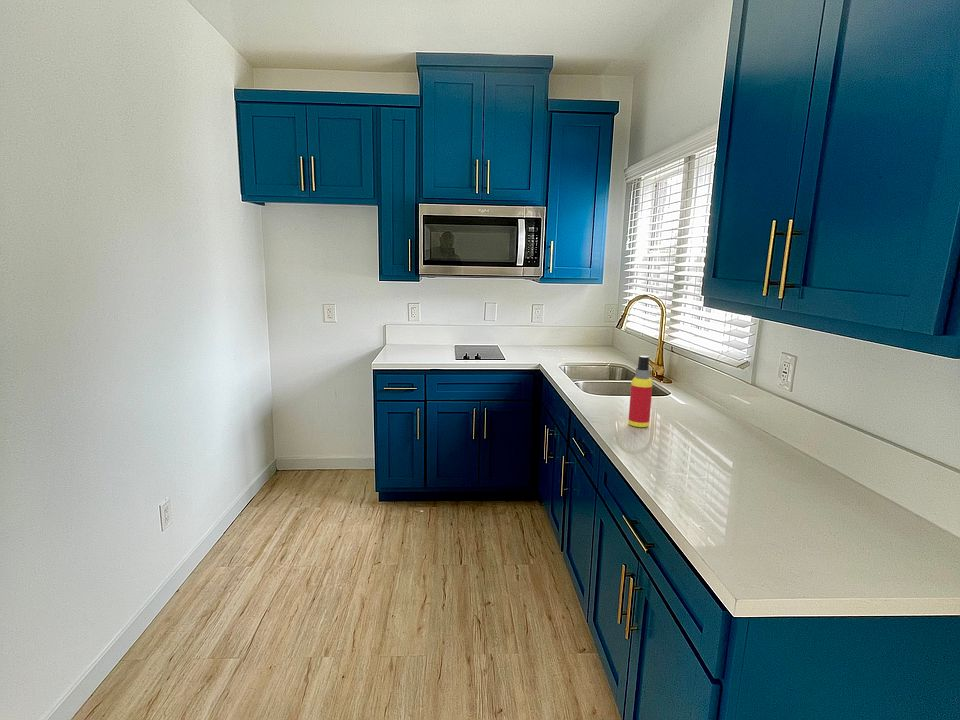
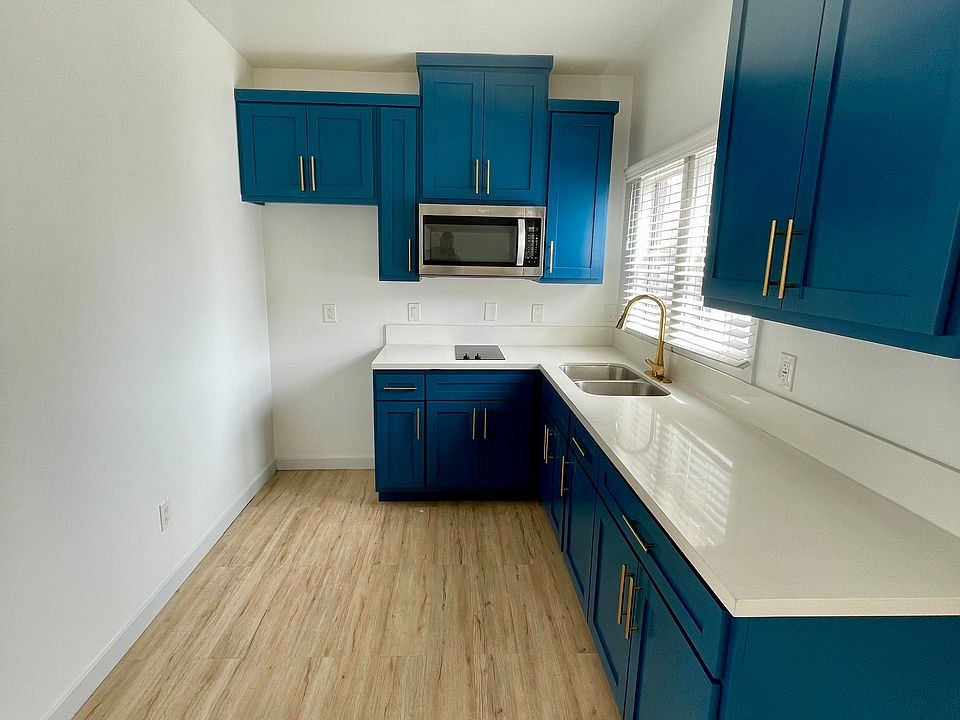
- spray bottle [627,355,653,428]
